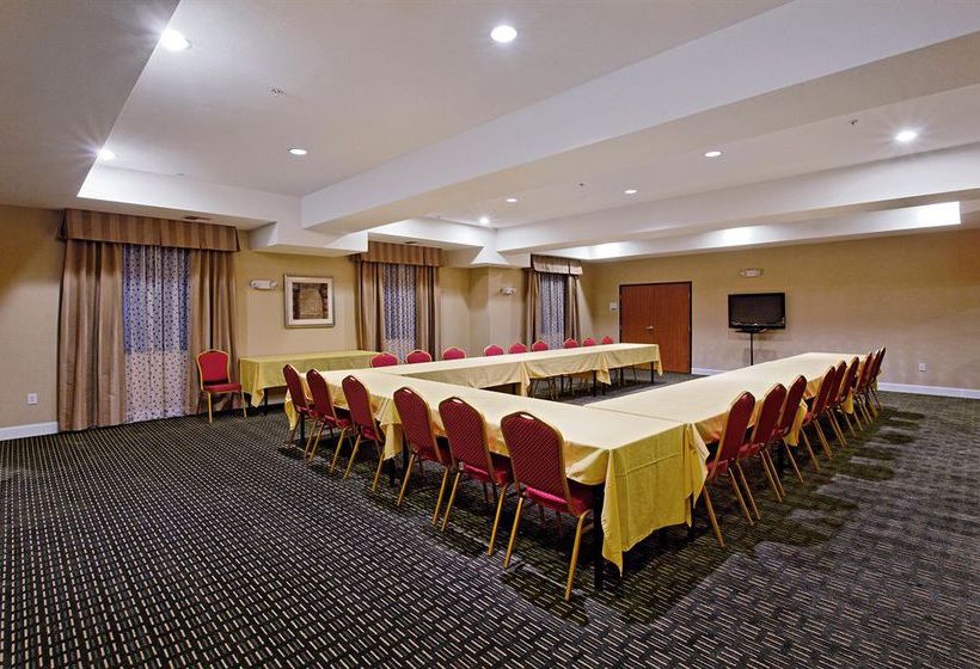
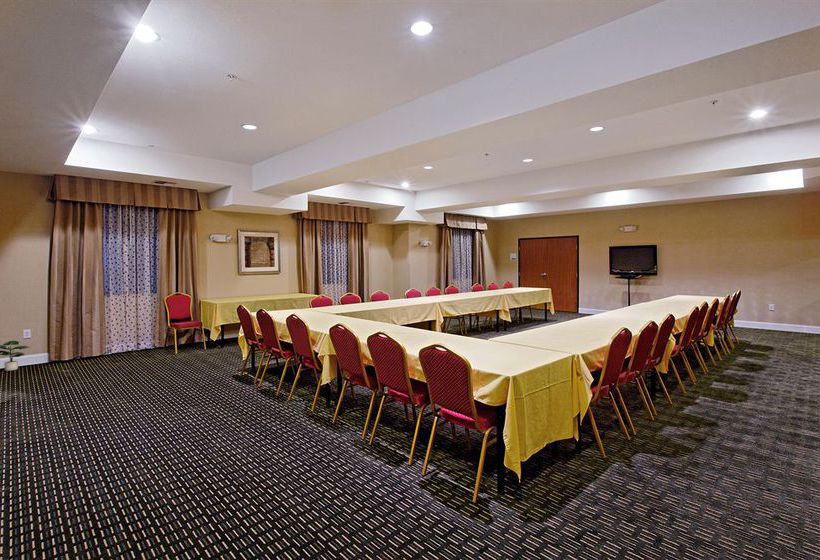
+ potted plant [0,340,30,372]
